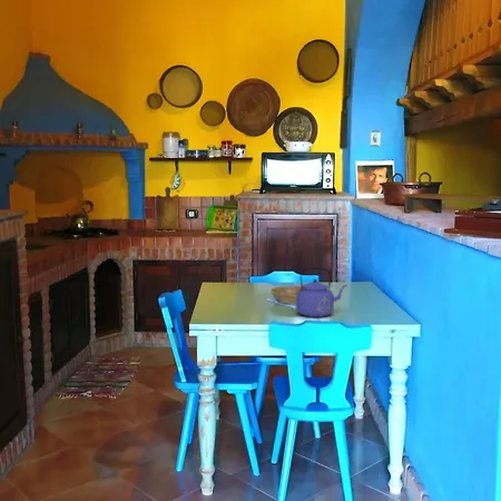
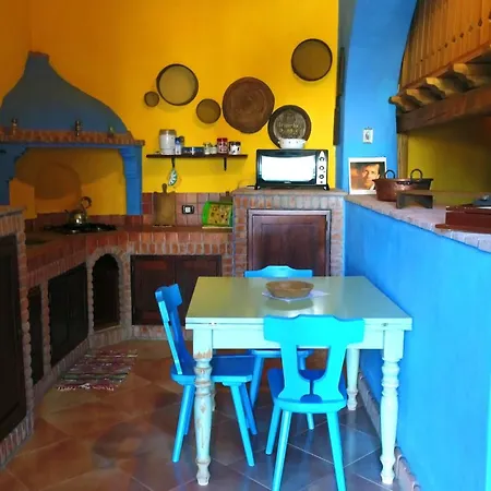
- kettle [295,266,348,318]
